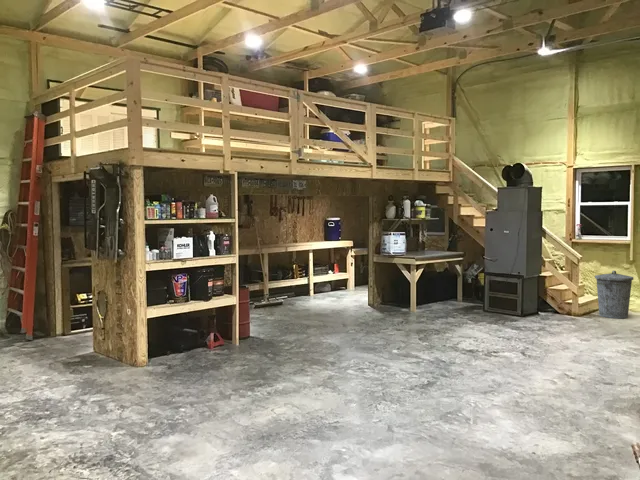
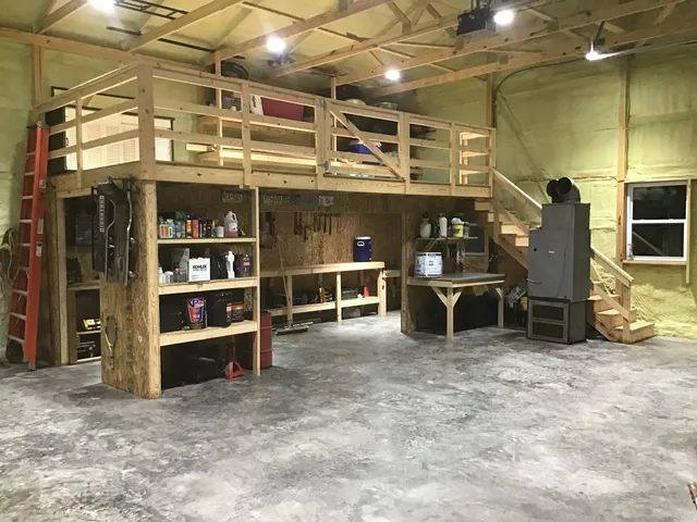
- trash can [594,270,634,319]
